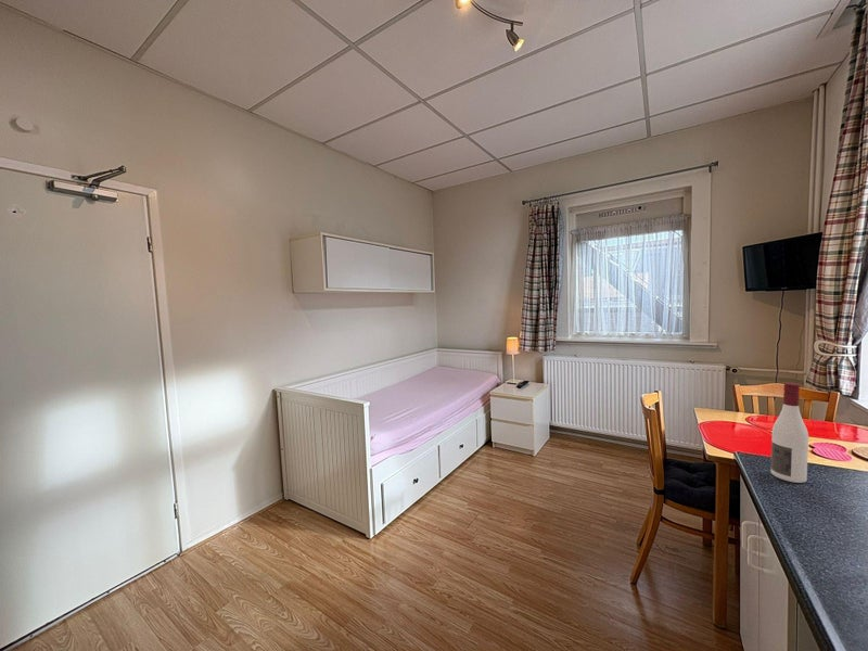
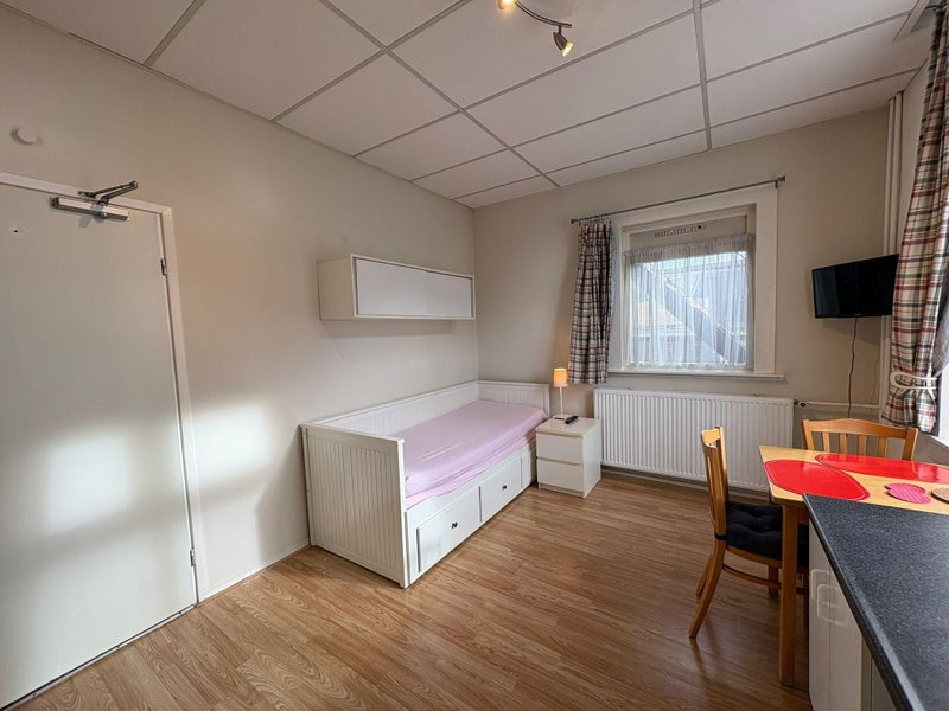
- alcohol [769,382,809,484]
